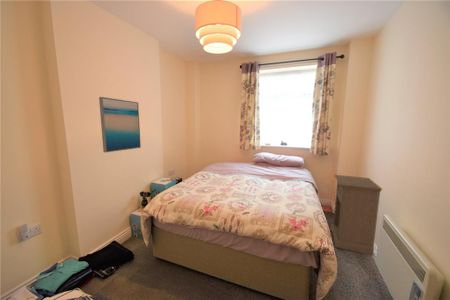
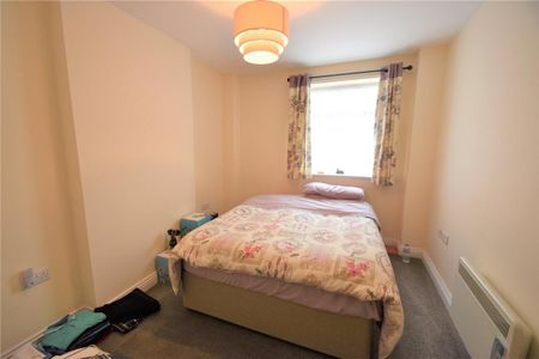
- wall art [98,96,142,153]
- nightstand [330,174,383,257]
